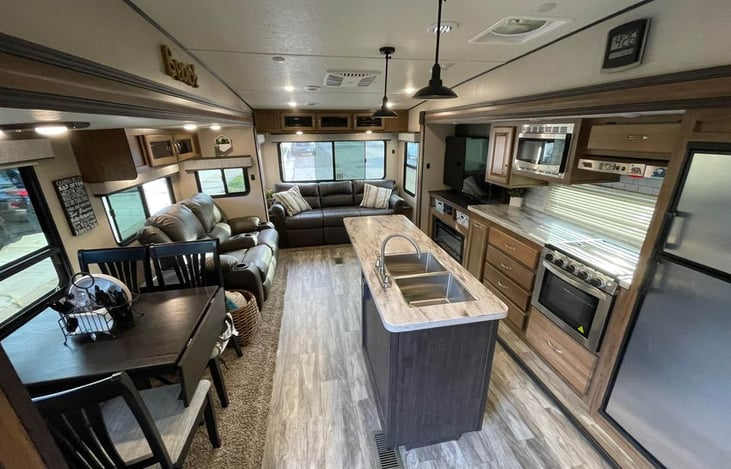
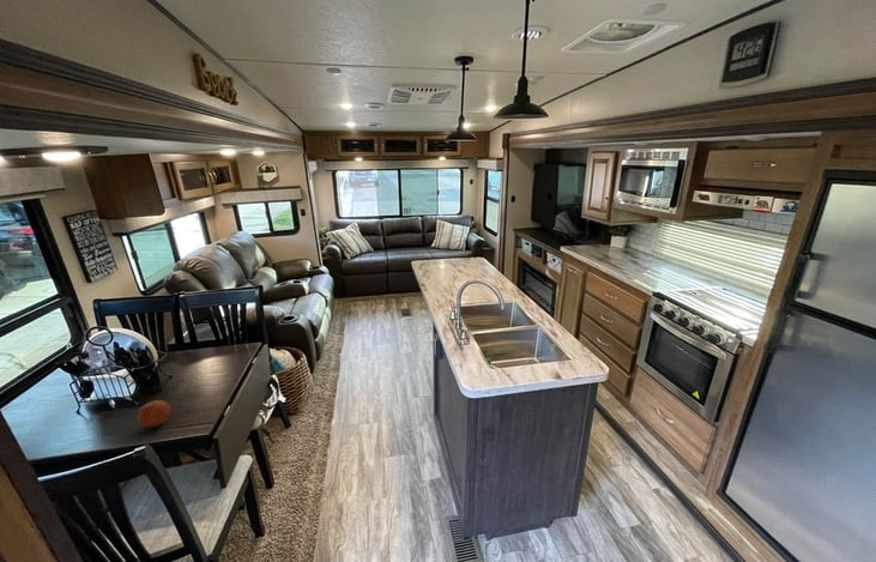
+ fruit [137,399,171,429]
